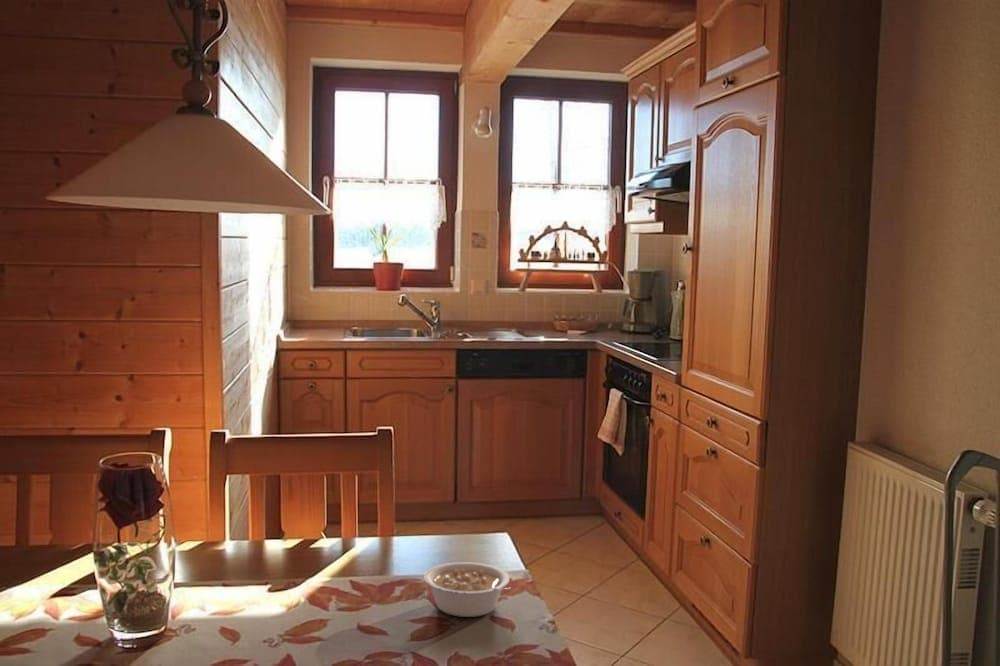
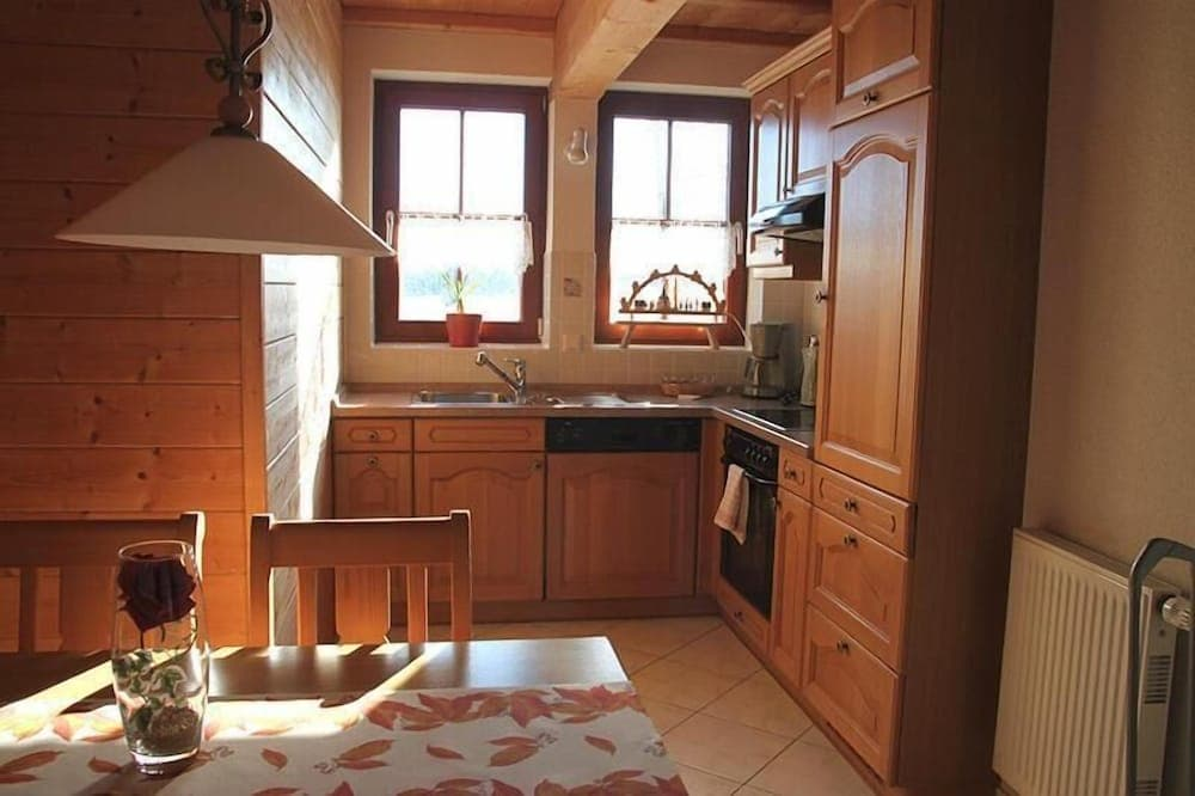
- legume [423,561,511,618]
